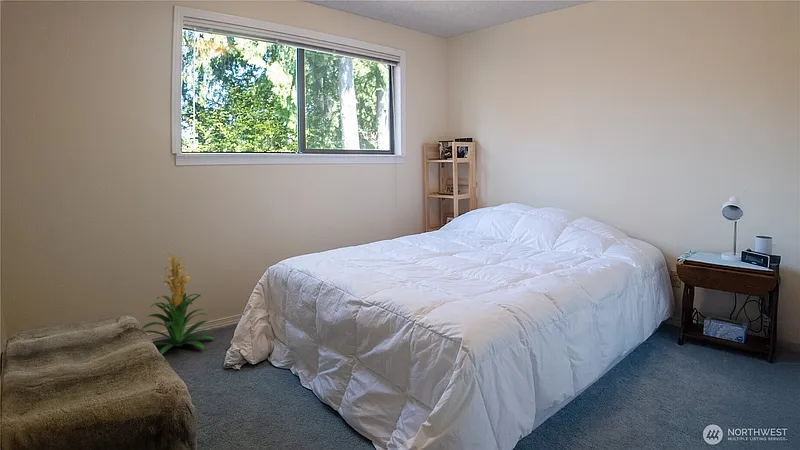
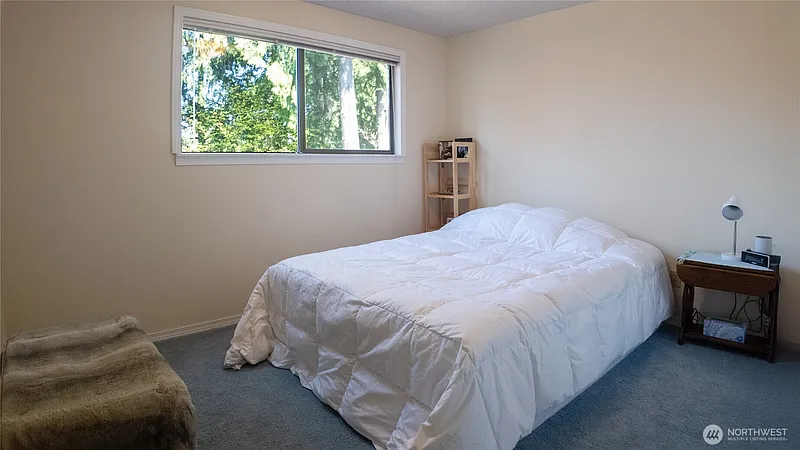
- indoor plant [141,251,215,355]
